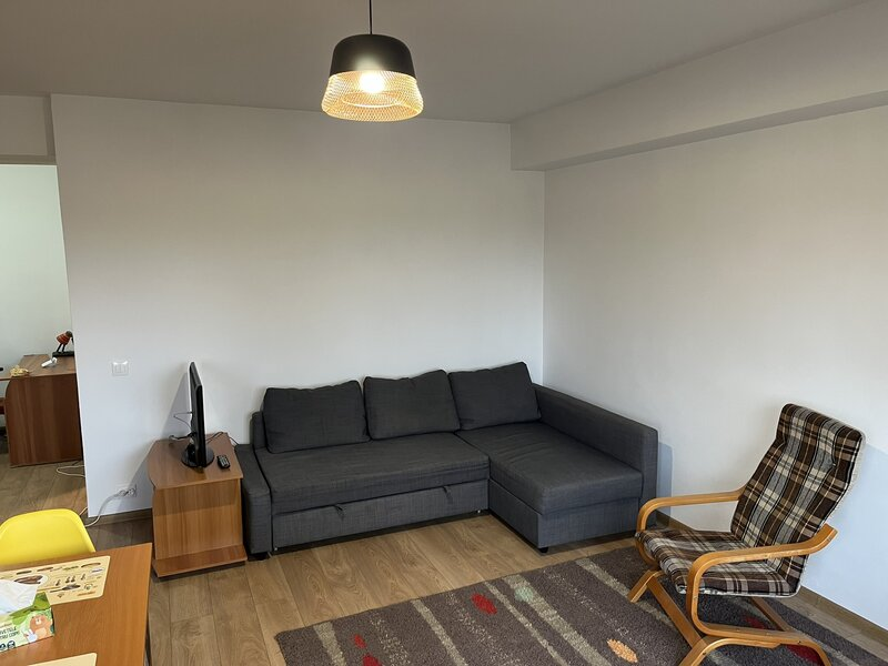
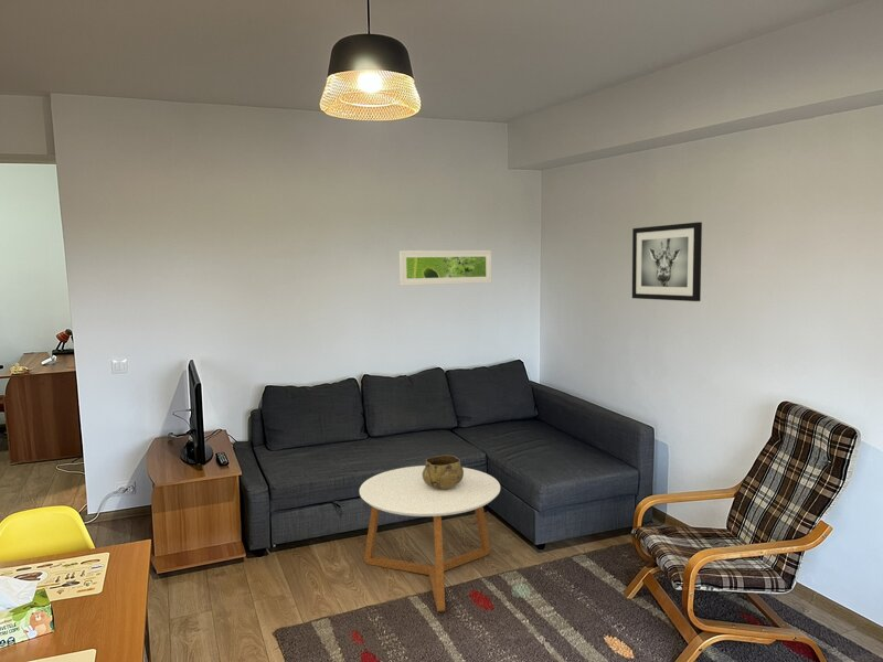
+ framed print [398,249,493,287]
+ wall art [631,221,703,302]
+ coffee table [359,465,501,612]
+ decorative bowl [423,455,464,490]
